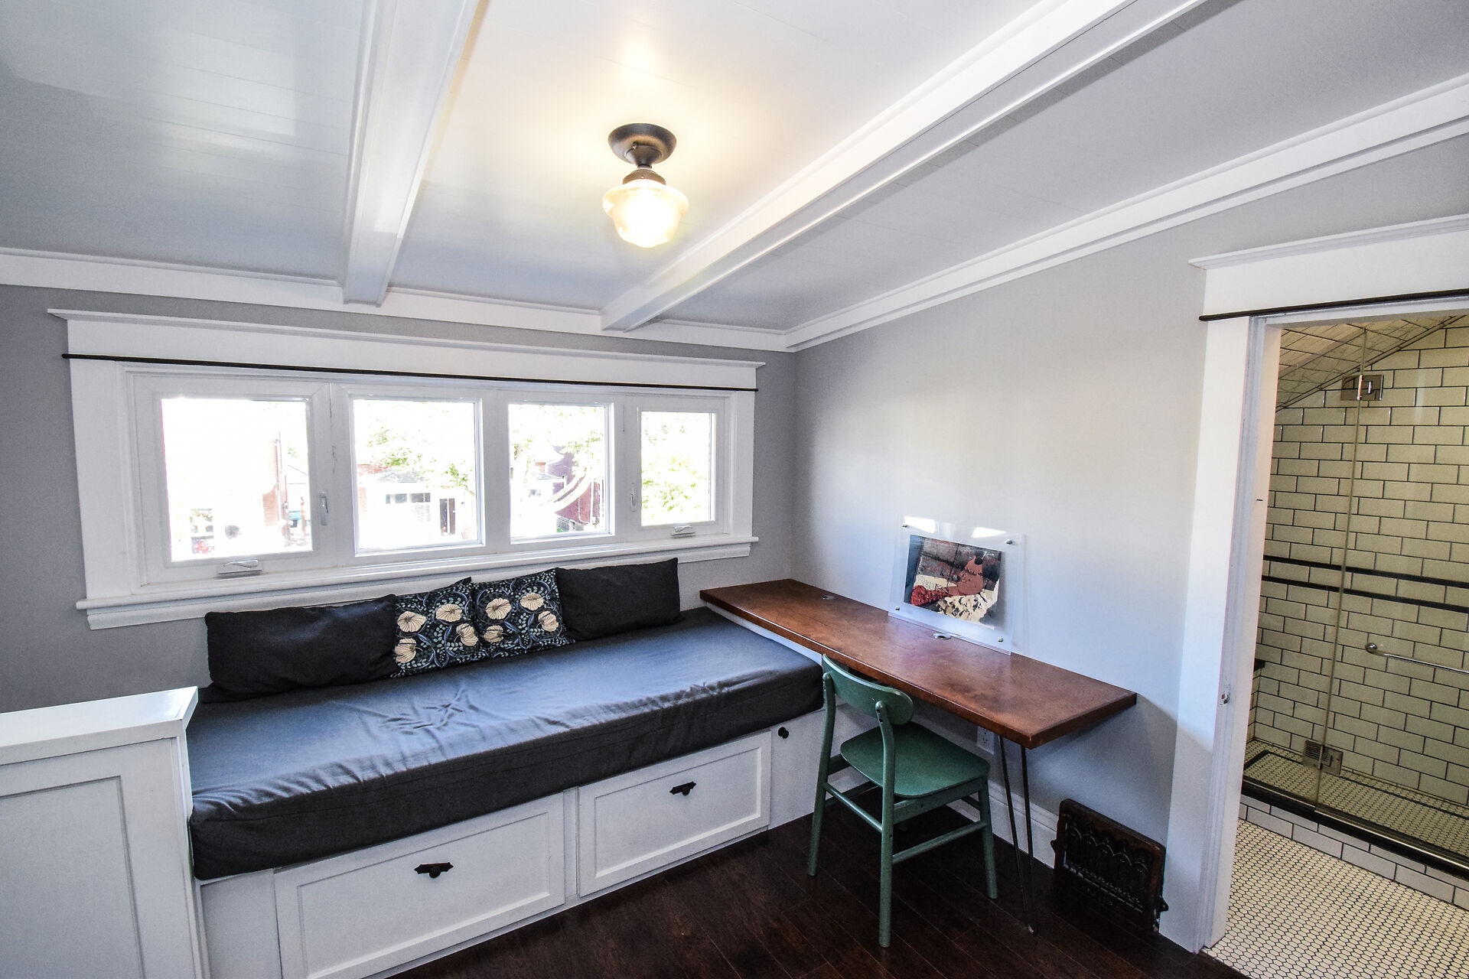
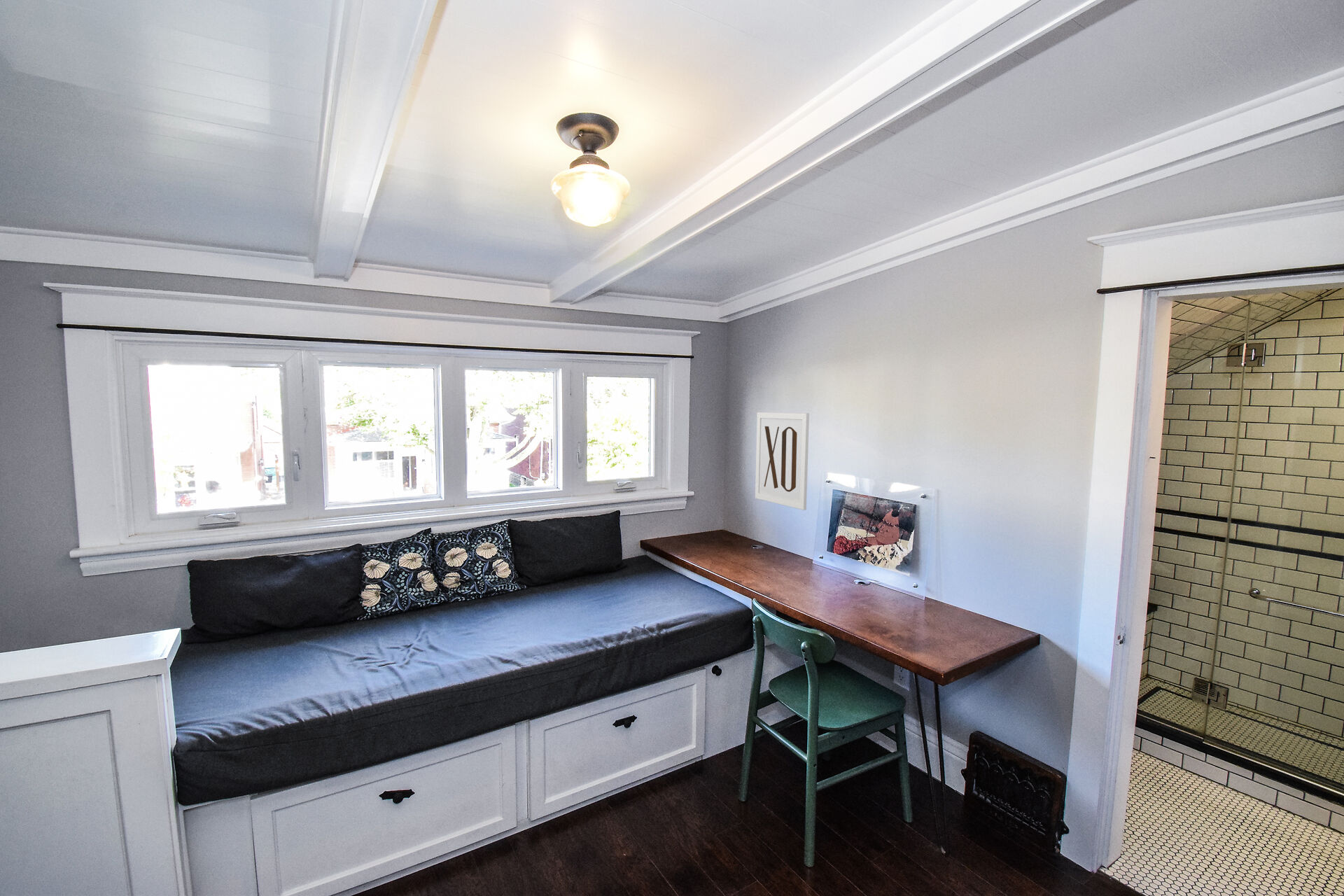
+ wall art [755,412,810,511]
